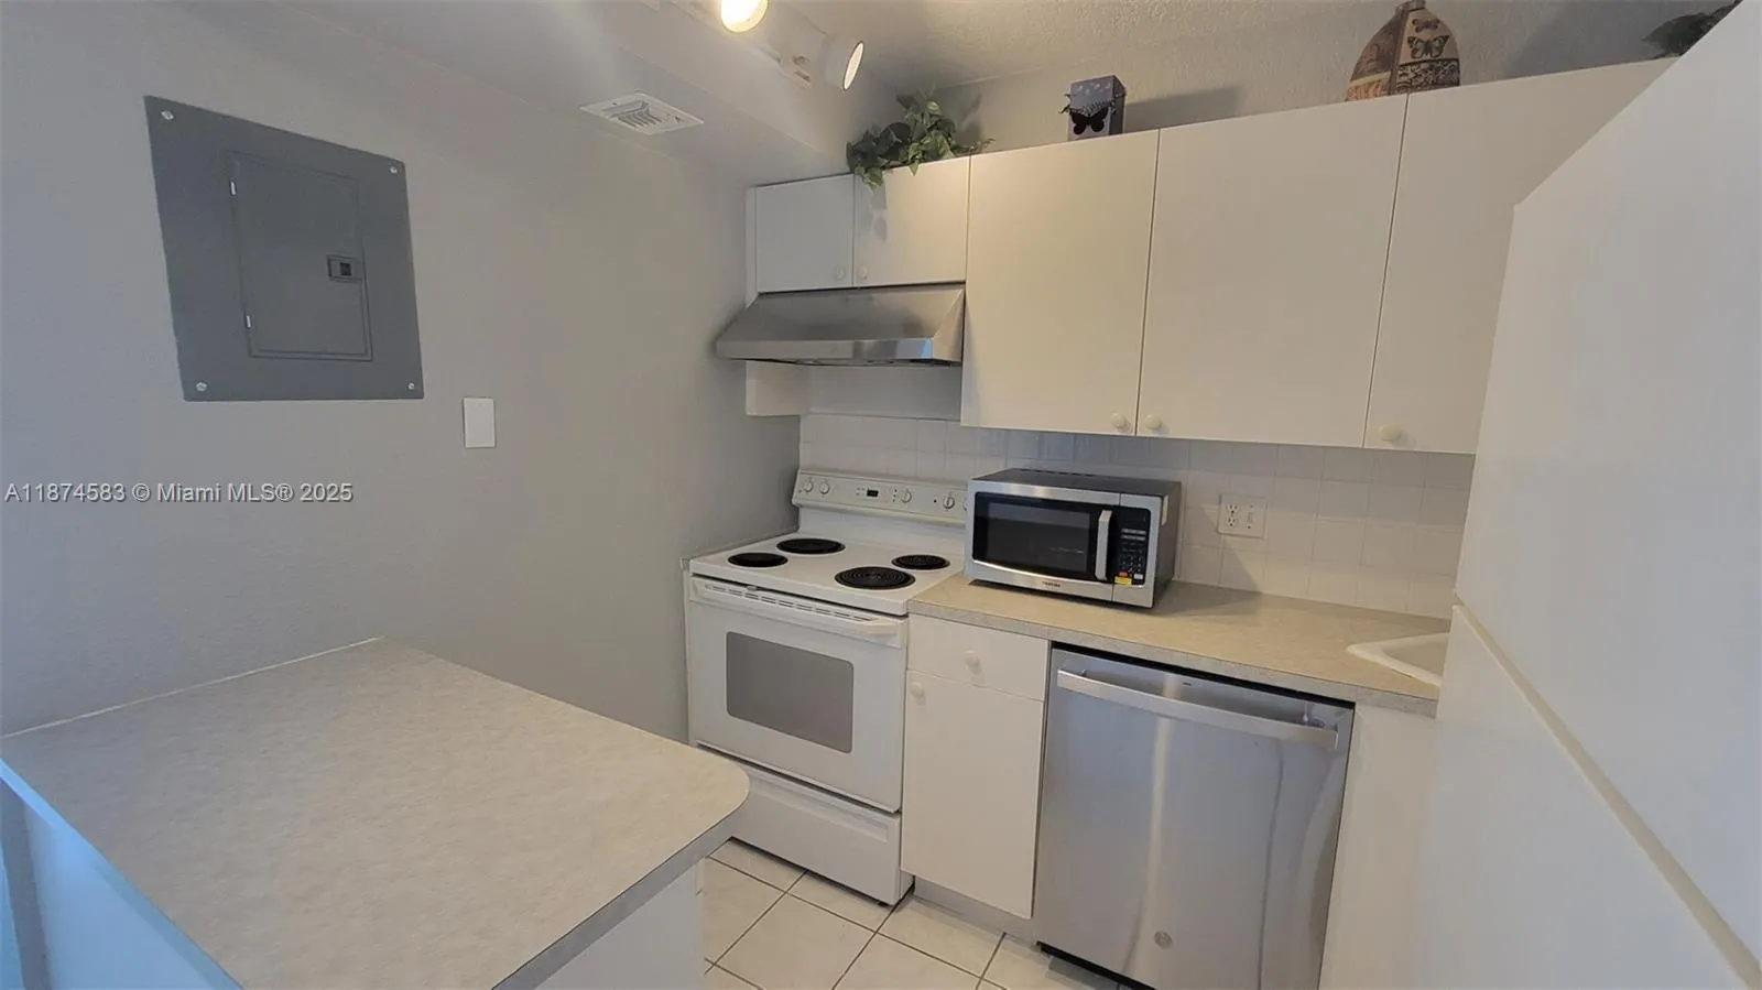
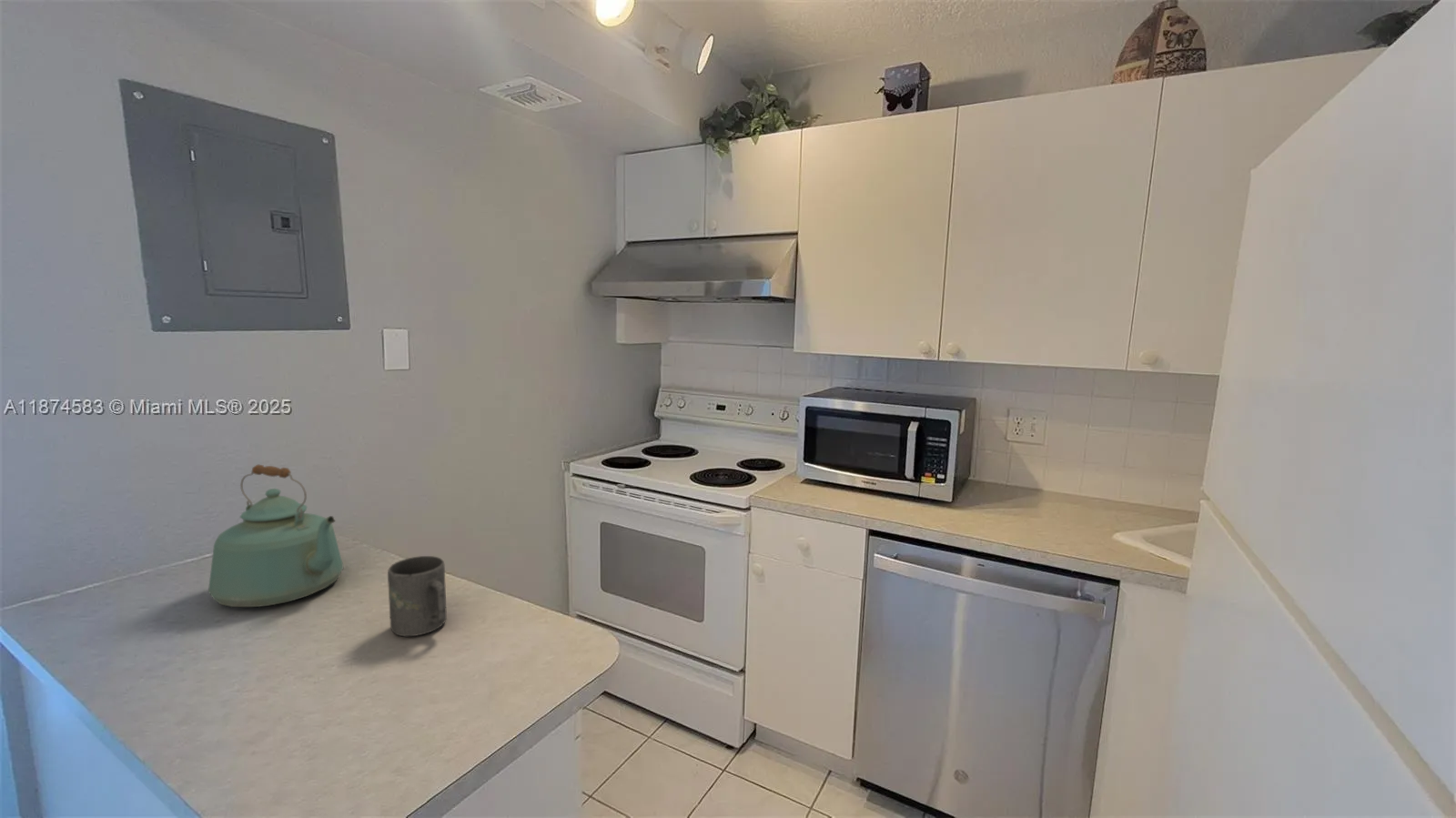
+ kettle [207,463,345,608]
+ mug [387,555,448,637]
